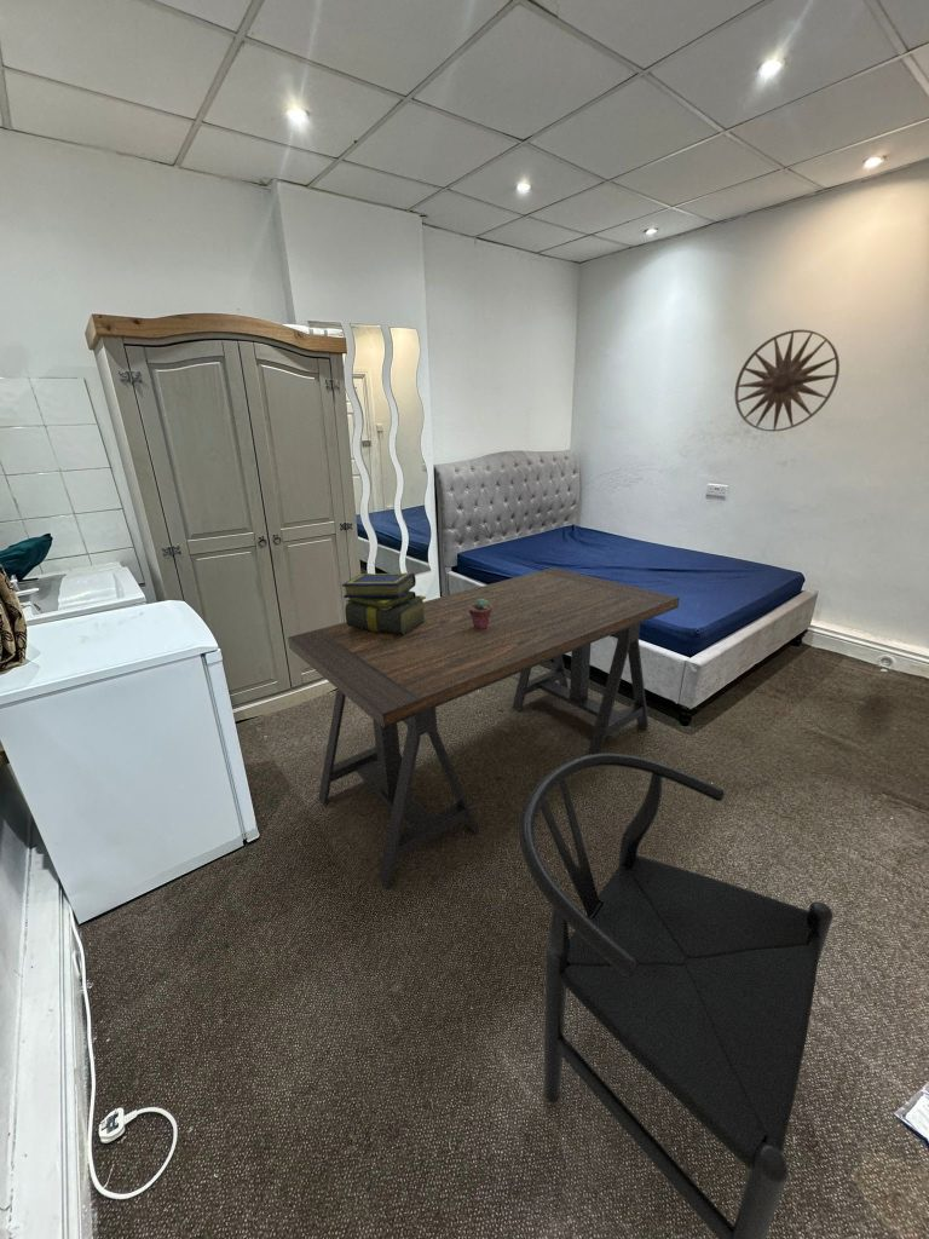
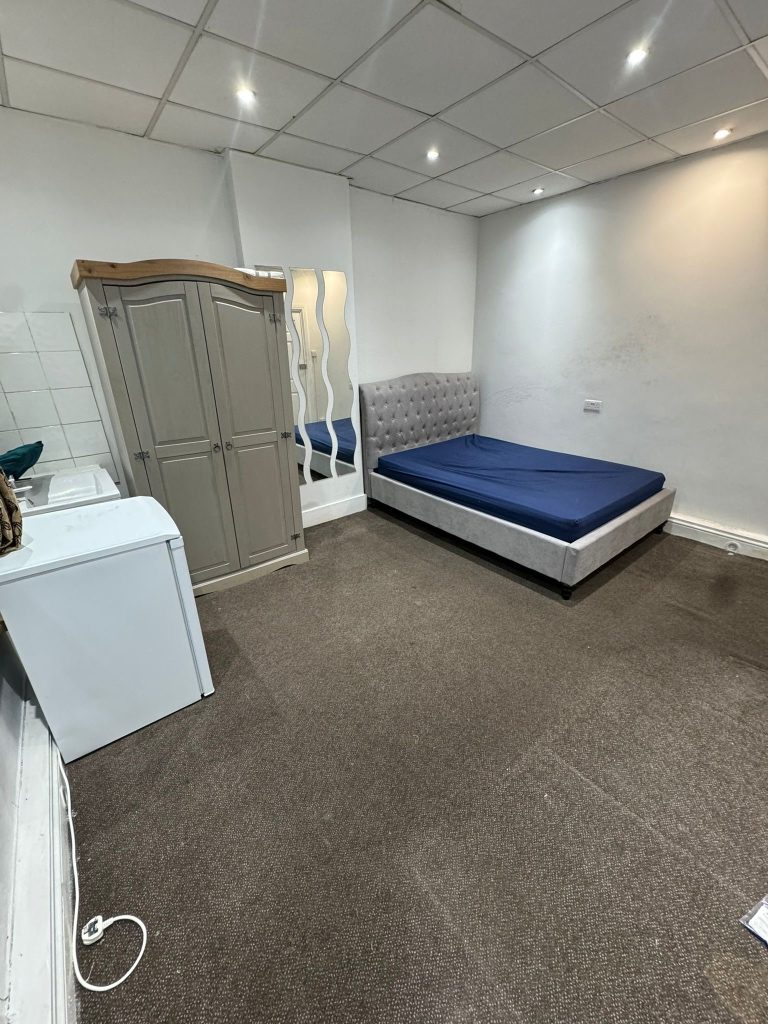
- potted succulent [469,599,492,629]
- desk [287,566,680,889]
- wall art [734,329,841,433]
- chair [518,751,835,1239]
- stack of books [341,571,427,634]
